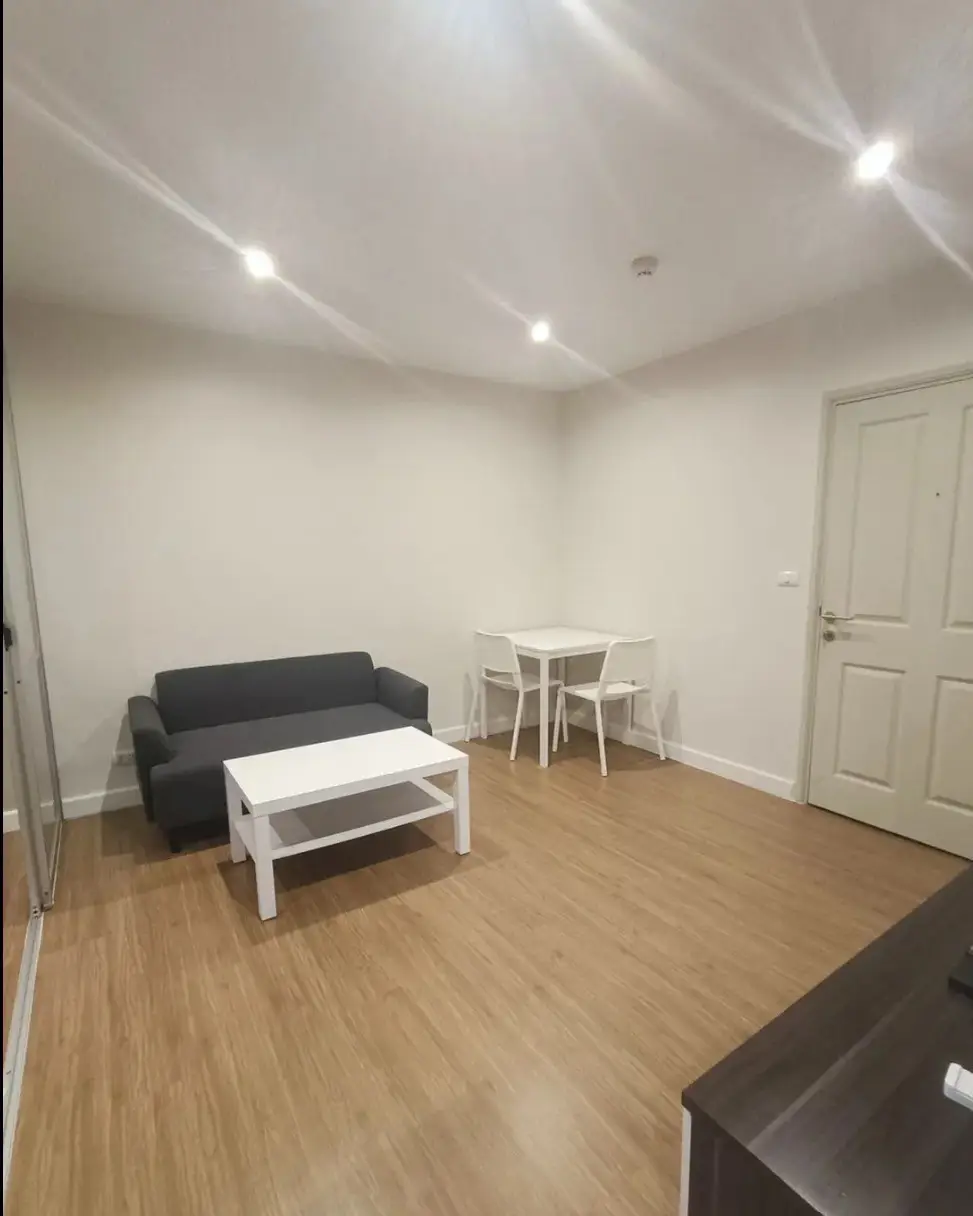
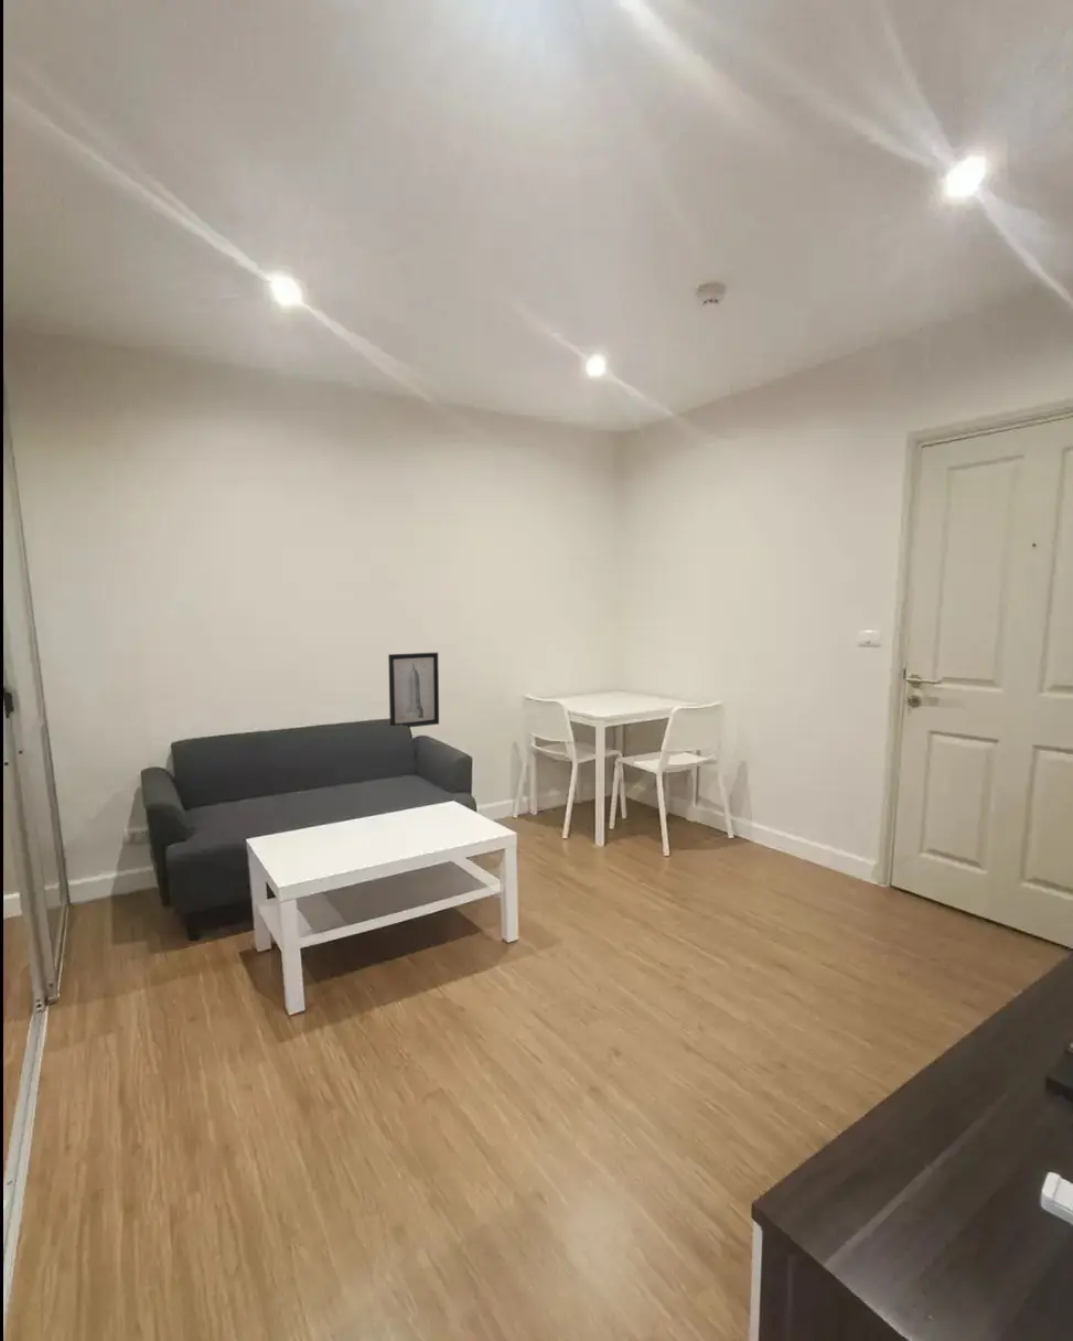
+ wall art [387,652,440,729]
